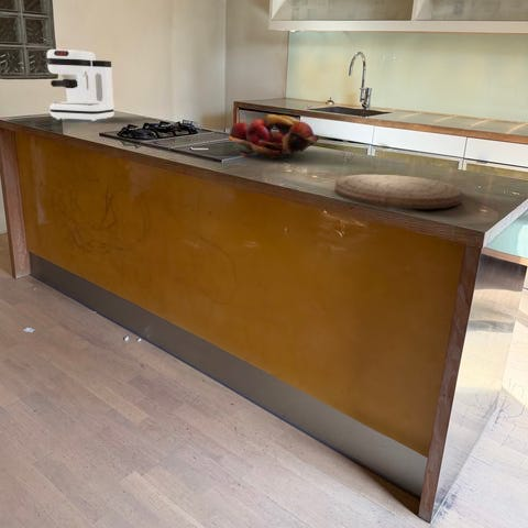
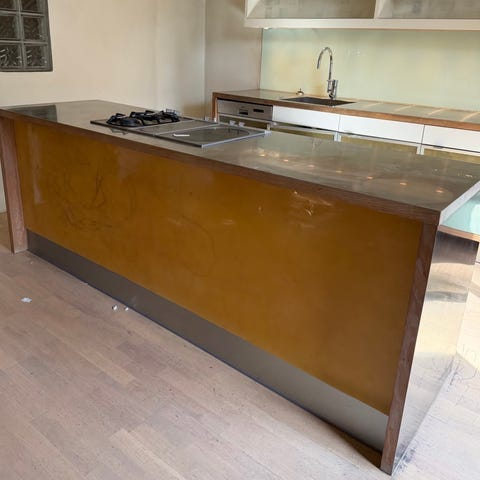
- cutting board [334,174,463,210]
- fruit basket [228,113,320,160]
- coffee maker [46,48,116,122]
